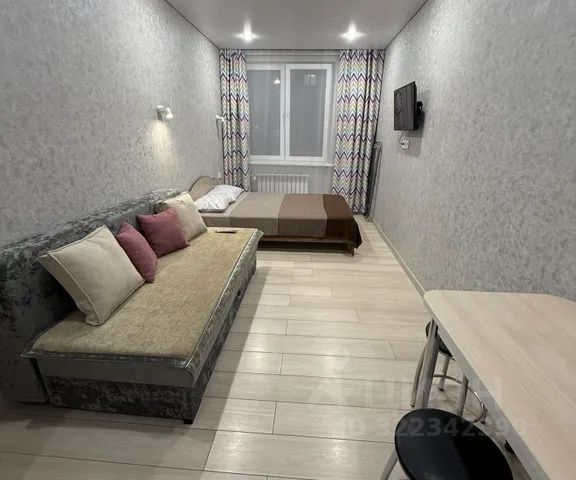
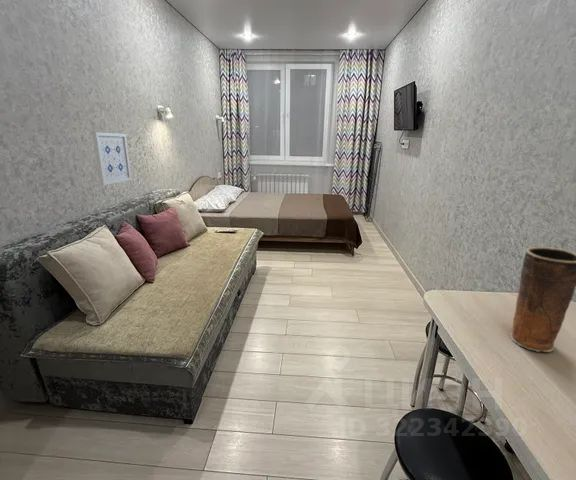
+ vase [509,246,576,353]
+ wall art [91,131,132,186]
